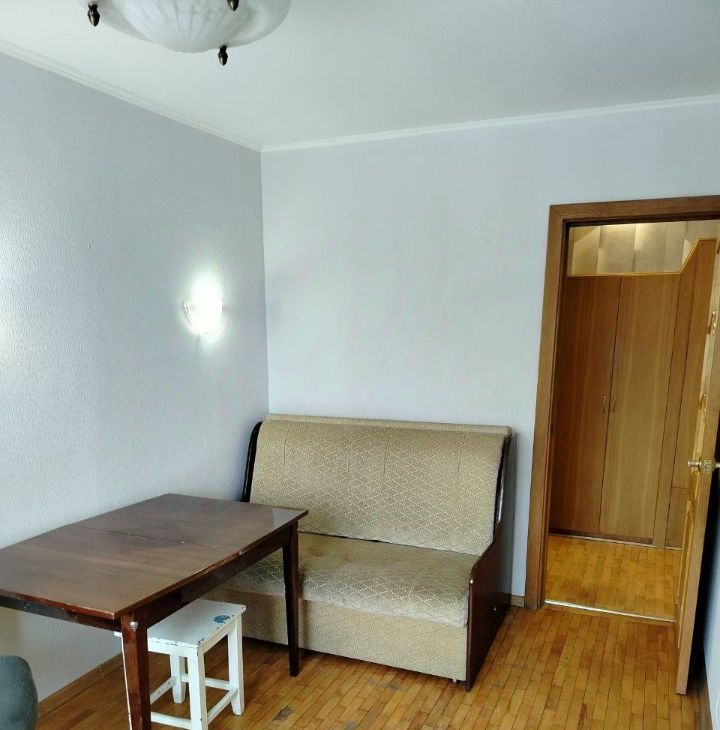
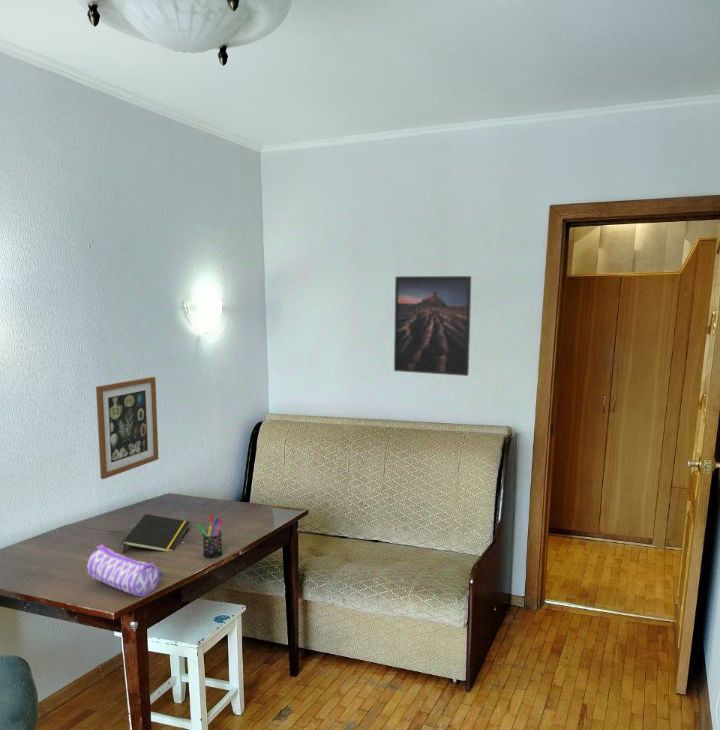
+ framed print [393,275,472,377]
+ pencil case [86,543,164,598]
+ pen holder [196,513,224,559]
+ wall art [95,376,159,480]
+ notepad [122,513,191,554]
